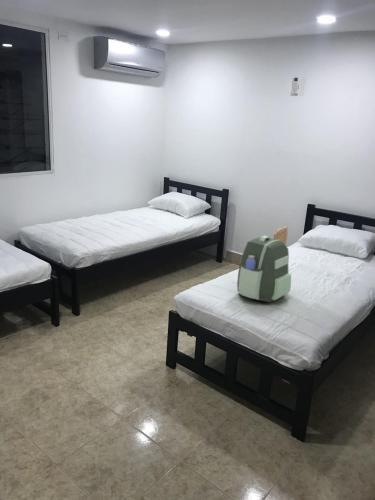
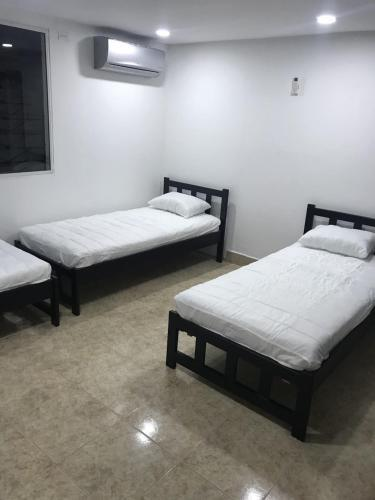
- backpack [236,225,292,303]
